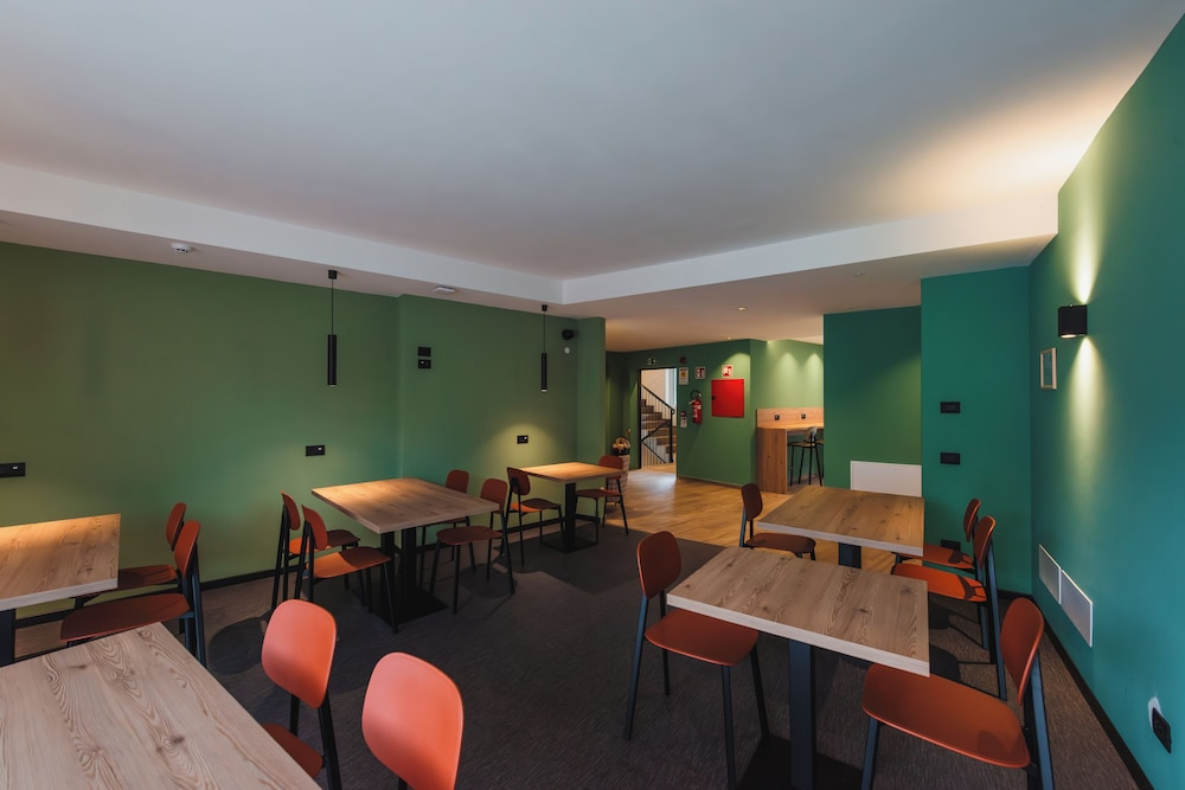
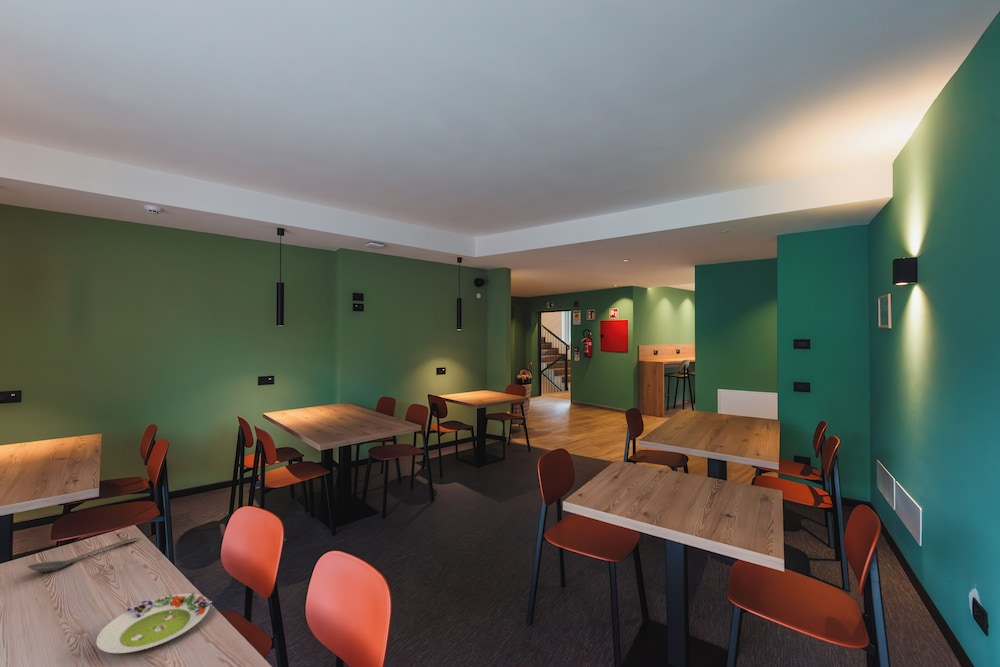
+ salad plate [95,592,213,654]
+ stirrer [27,537,140,573]
